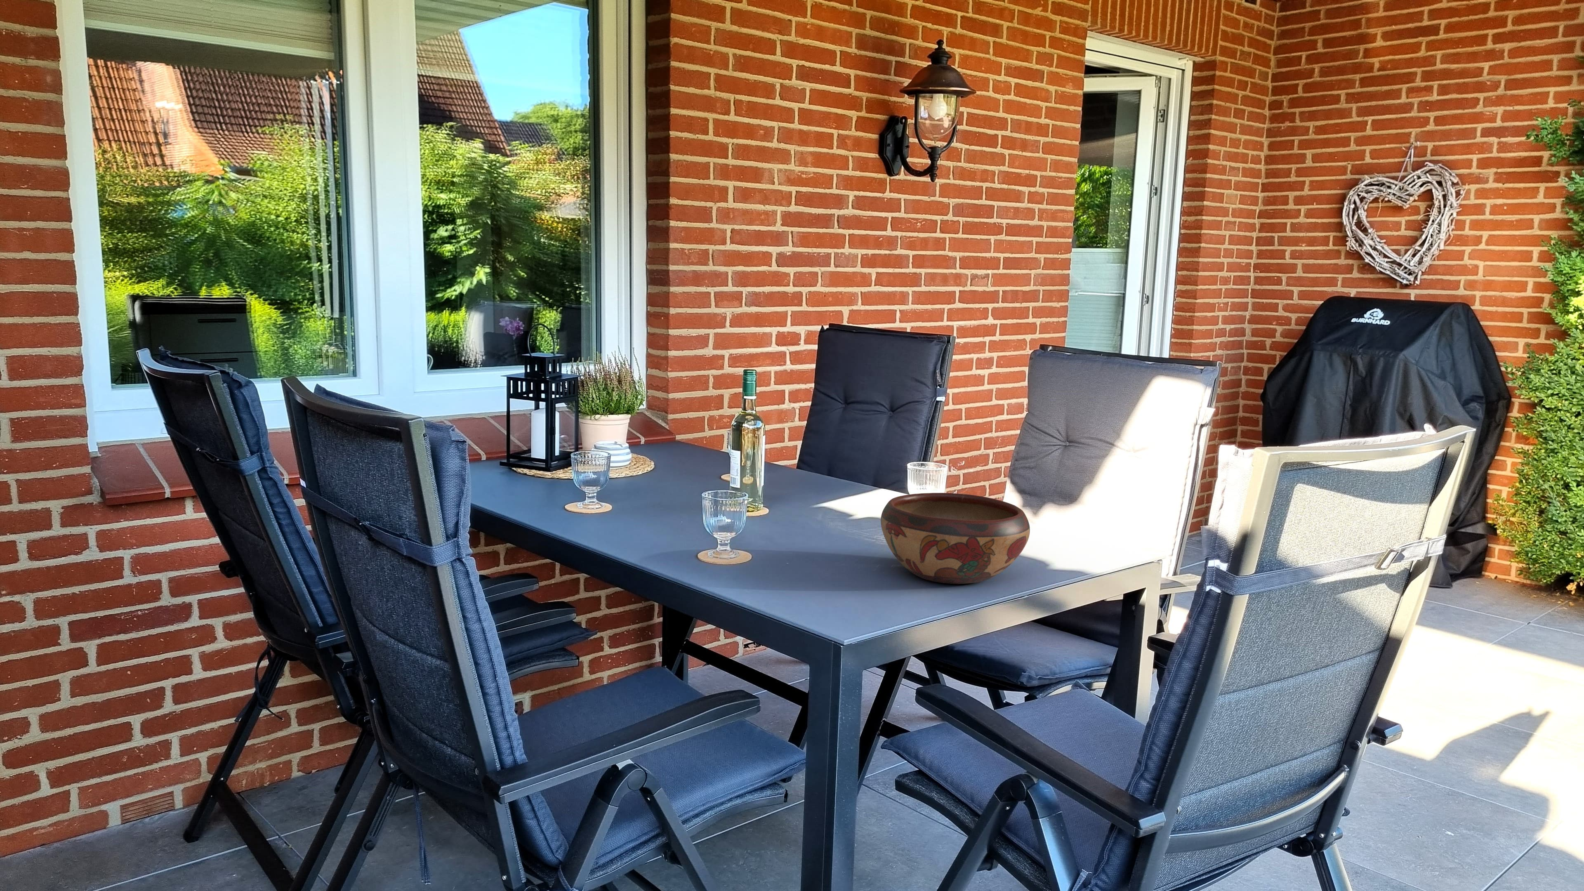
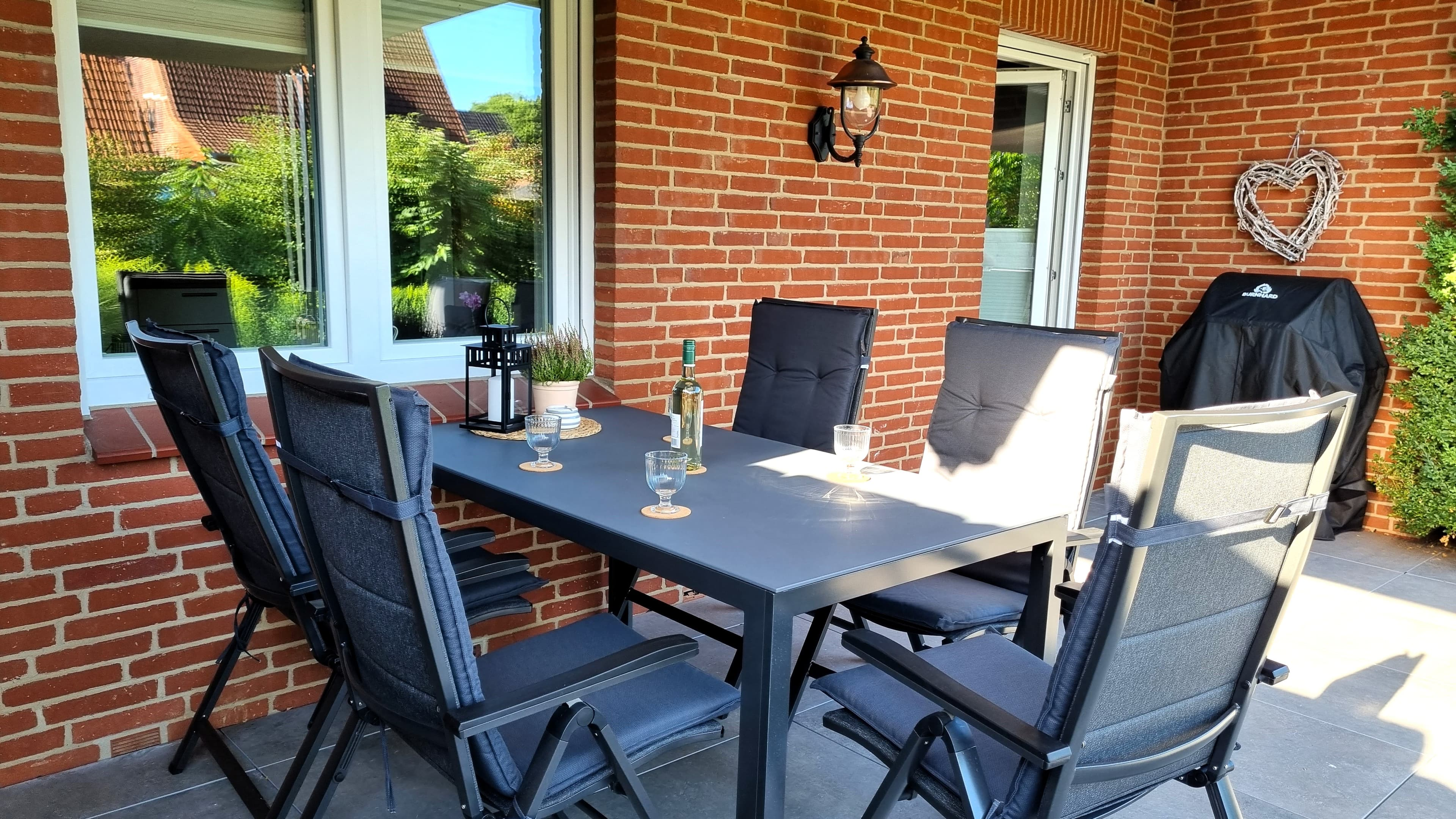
- decorative bowl [880,493,1030,584]
